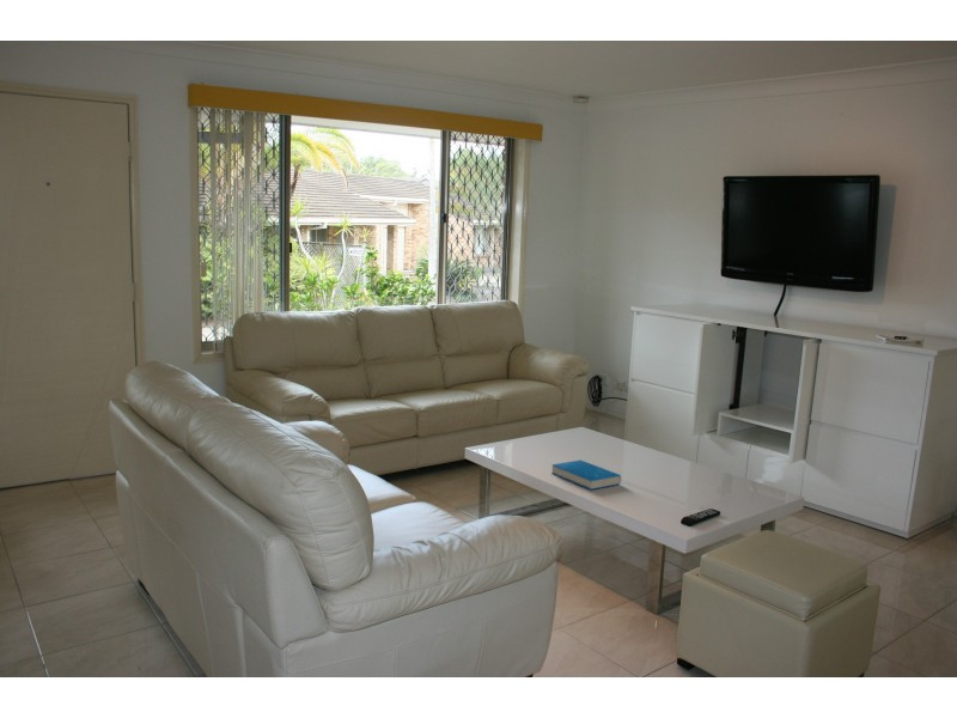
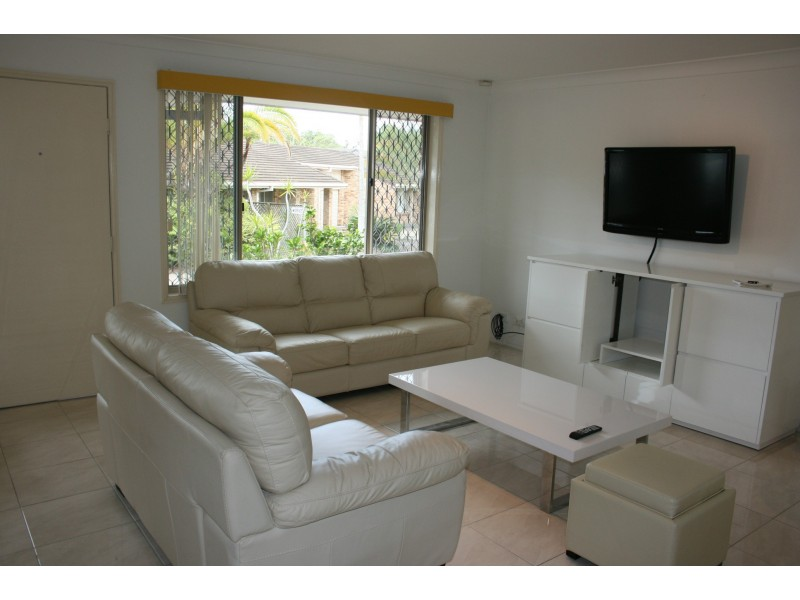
- book [550,458,622,491]
